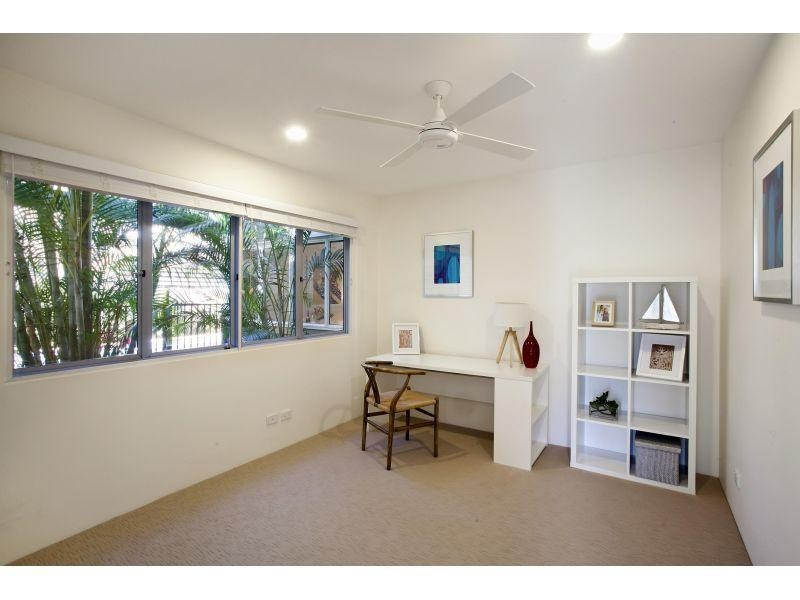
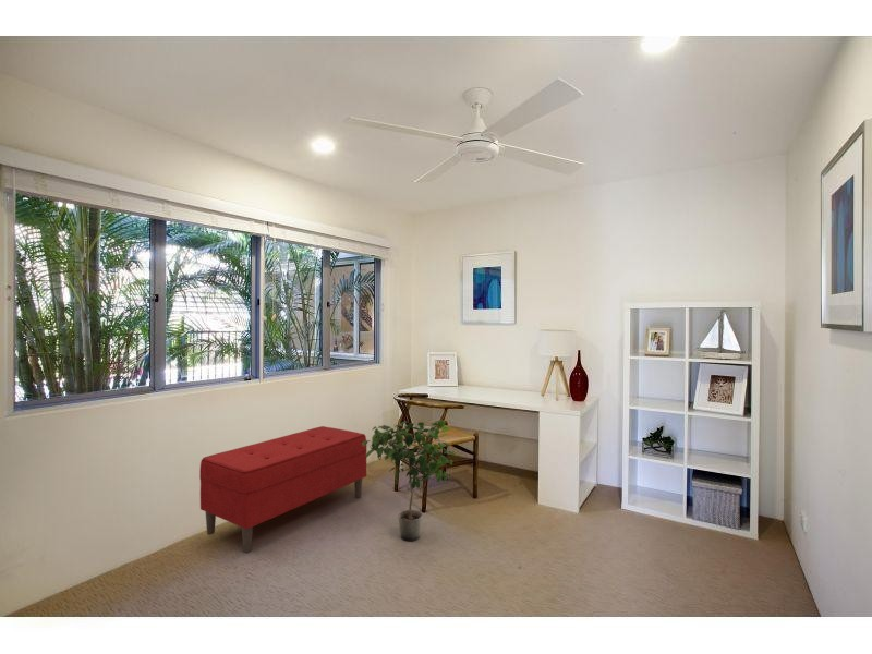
+ potted plant [363,420,457,542]
+ bench [198,425,367,554]
